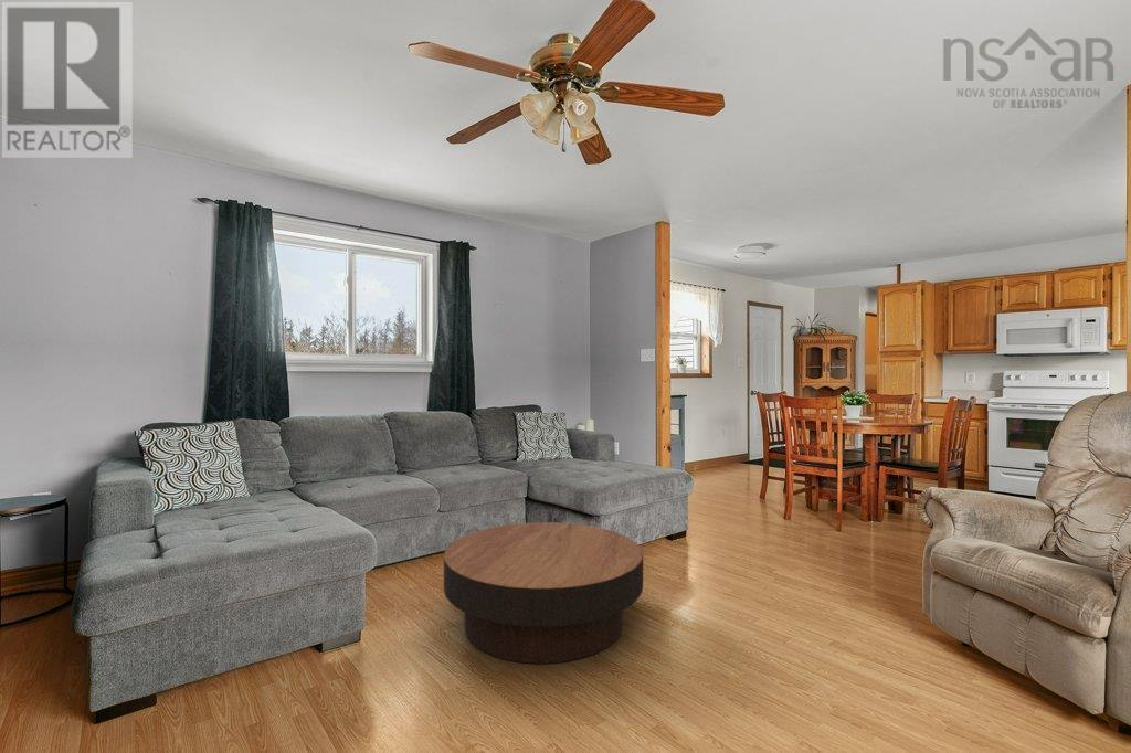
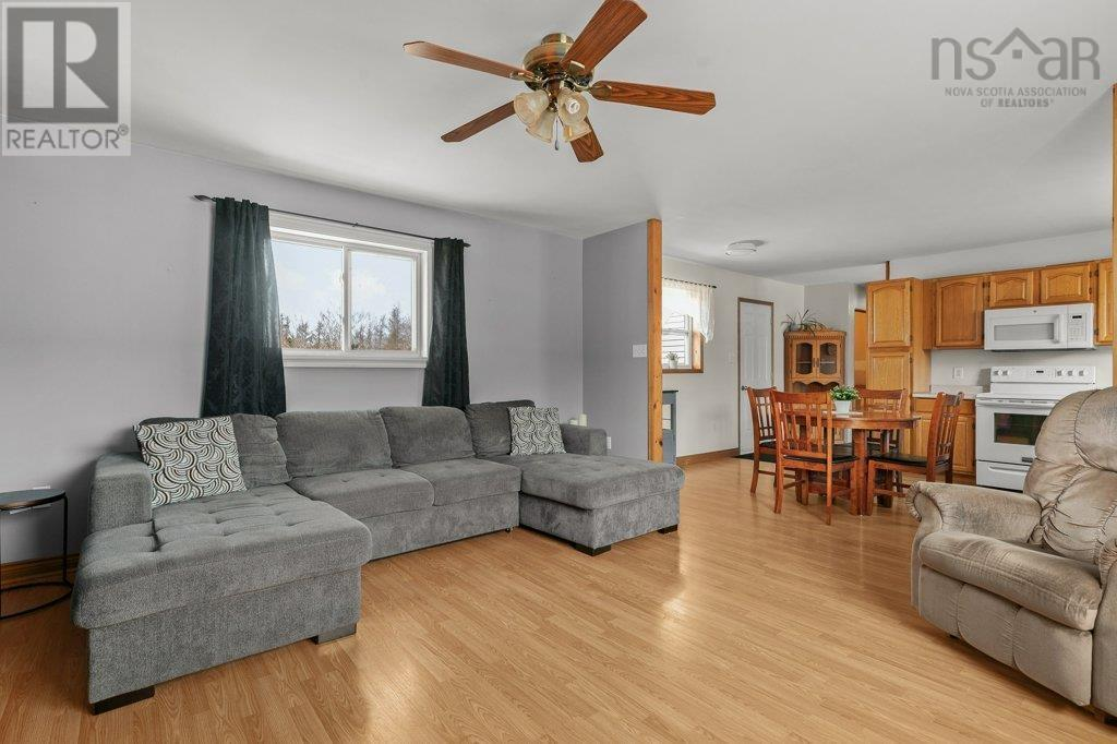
- coffee table [443,521,644,665]
